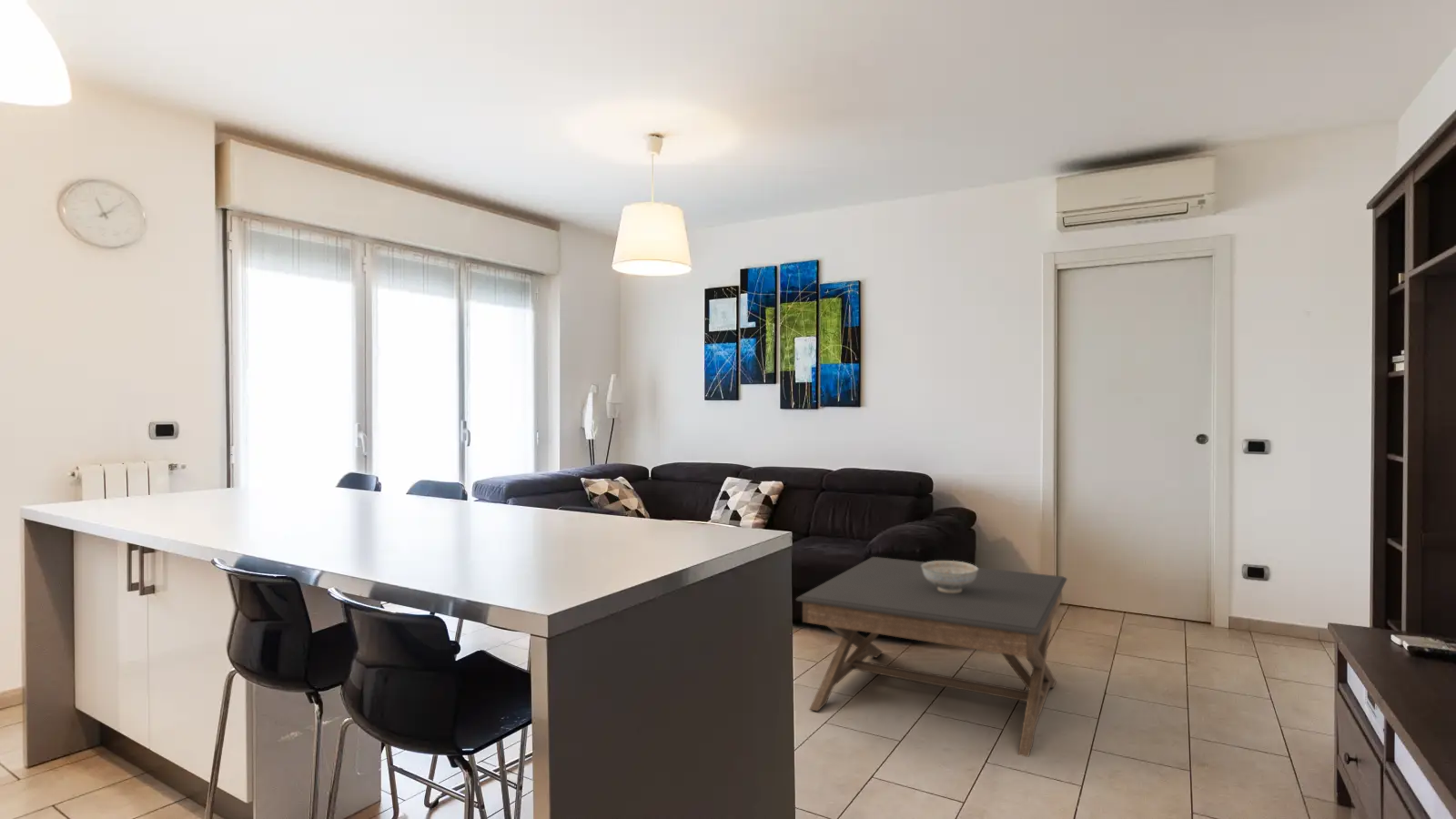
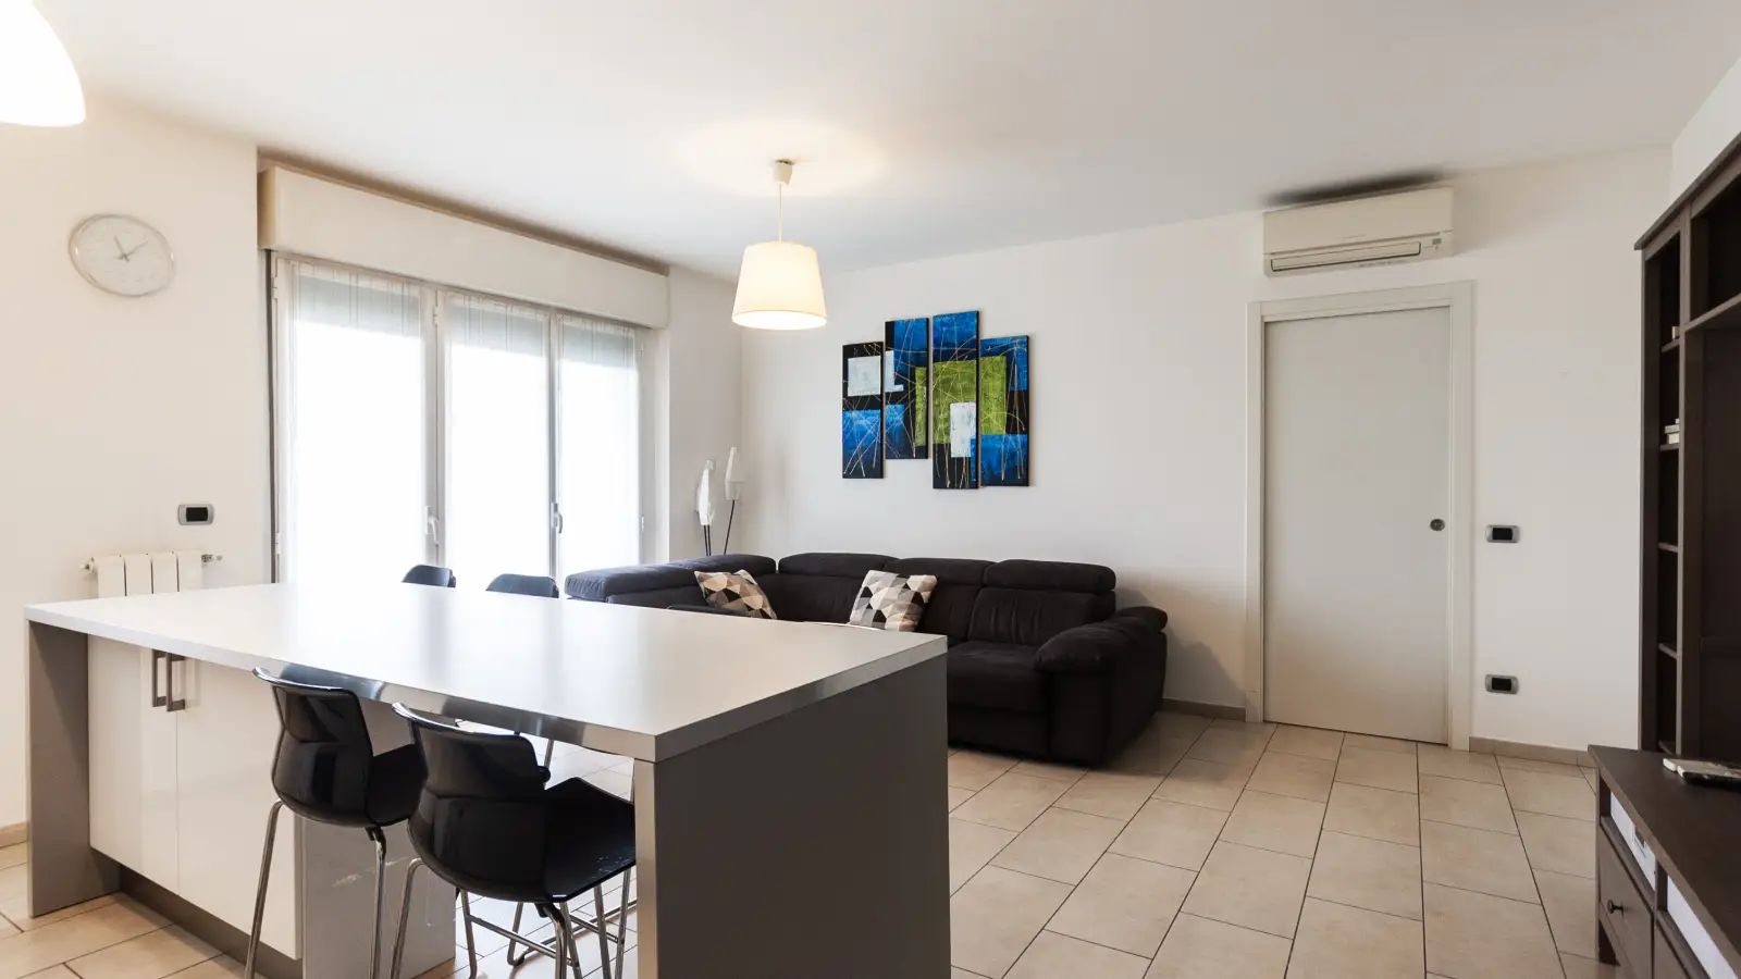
- coffee table [794,556,1068,758]
- decorative bowl [922,560,979,593]
